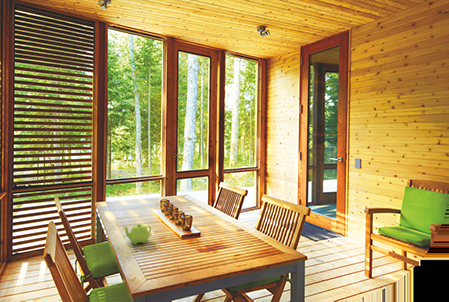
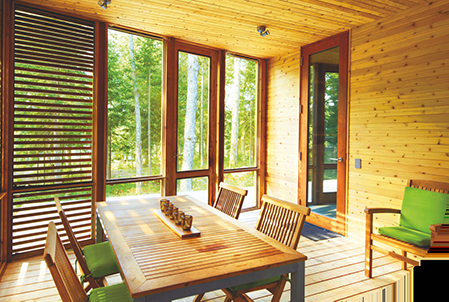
- teapot [123,223,153,245]
